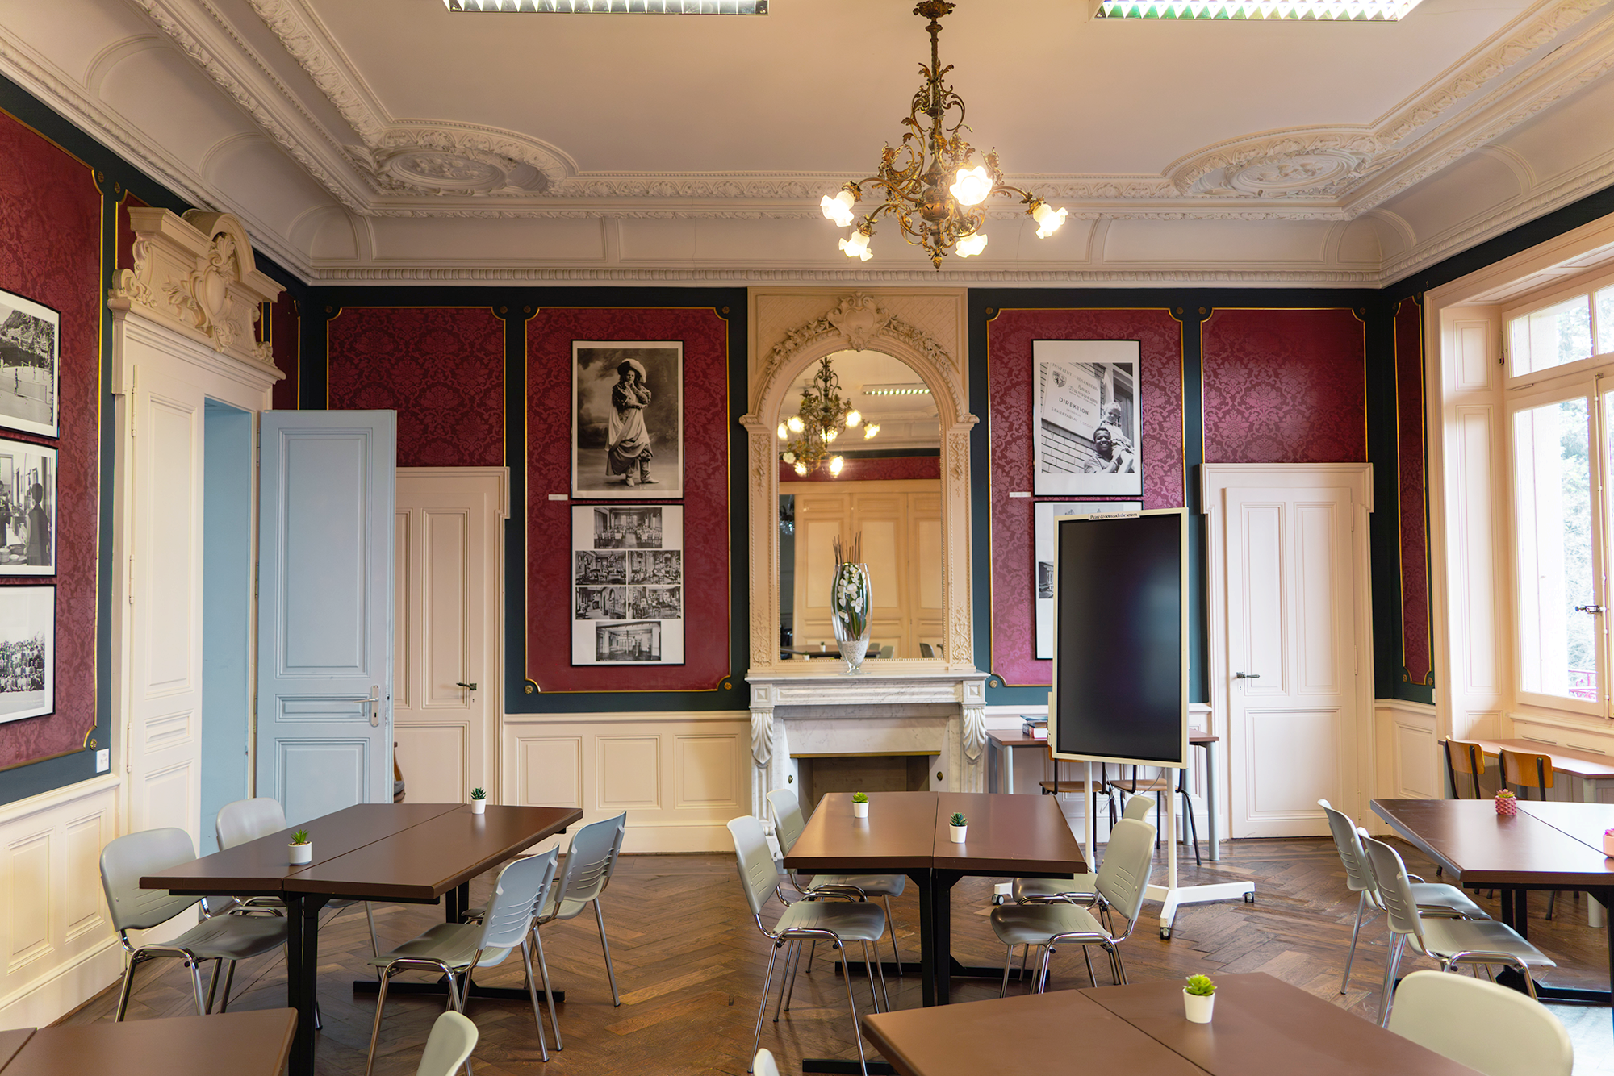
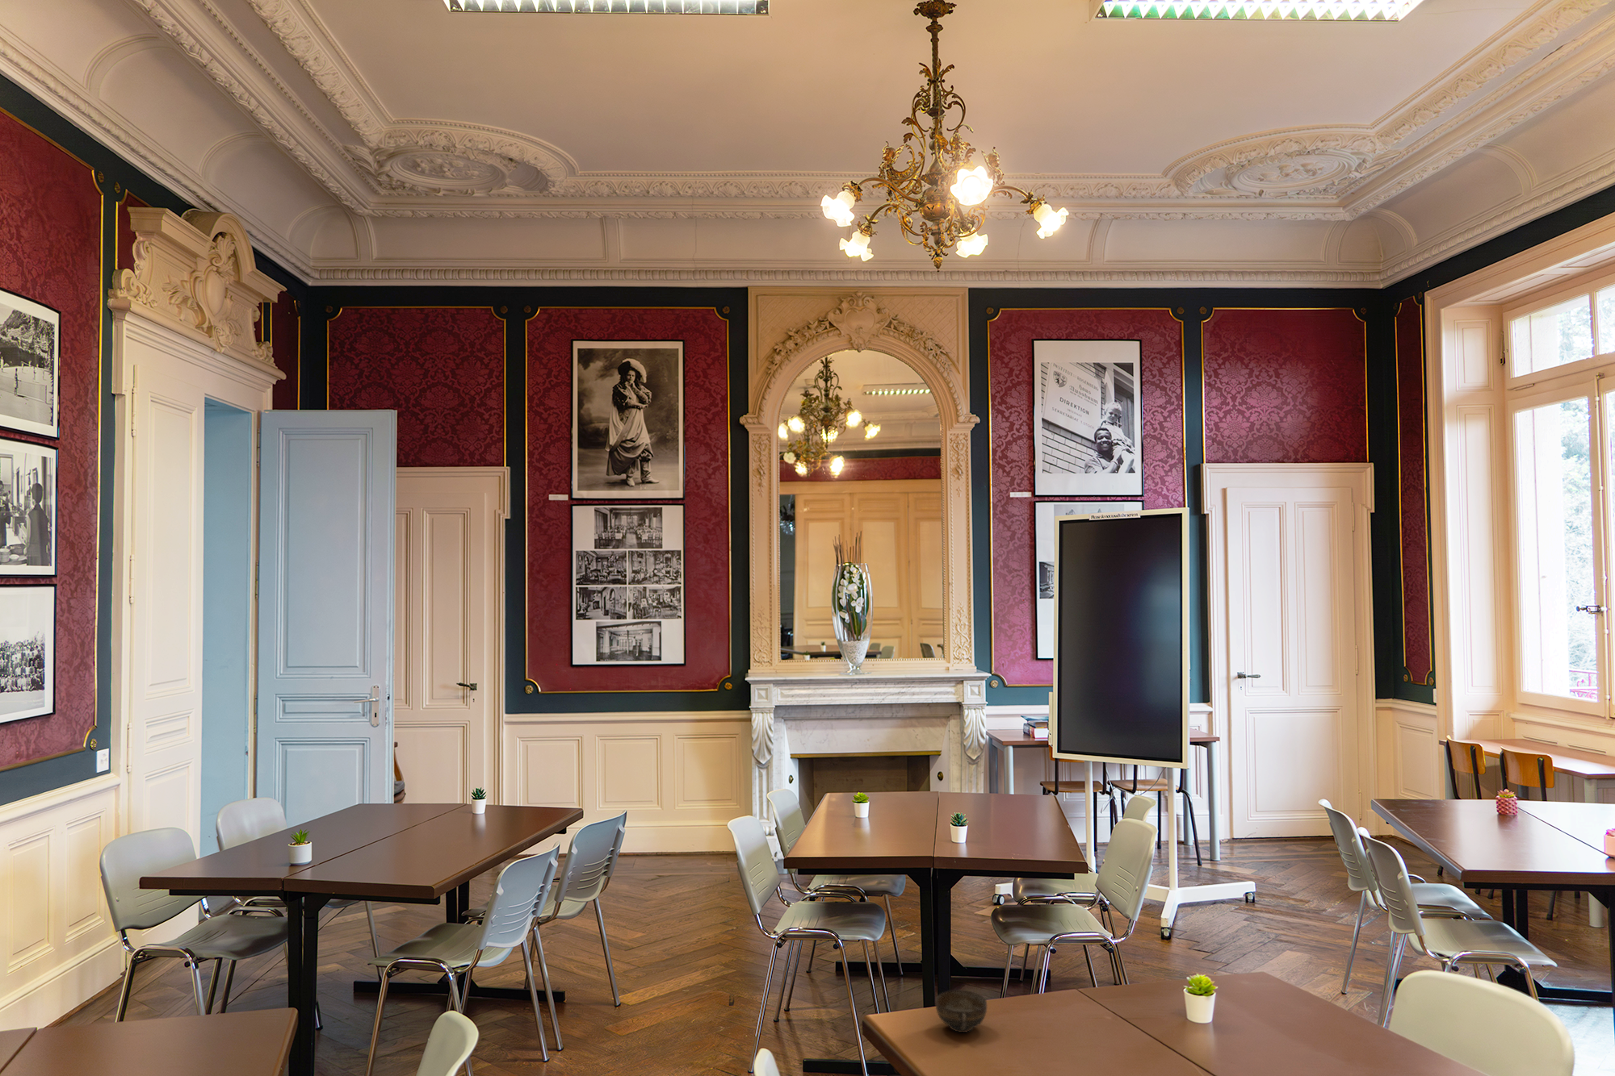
+ cup [935,990,988,1033]
